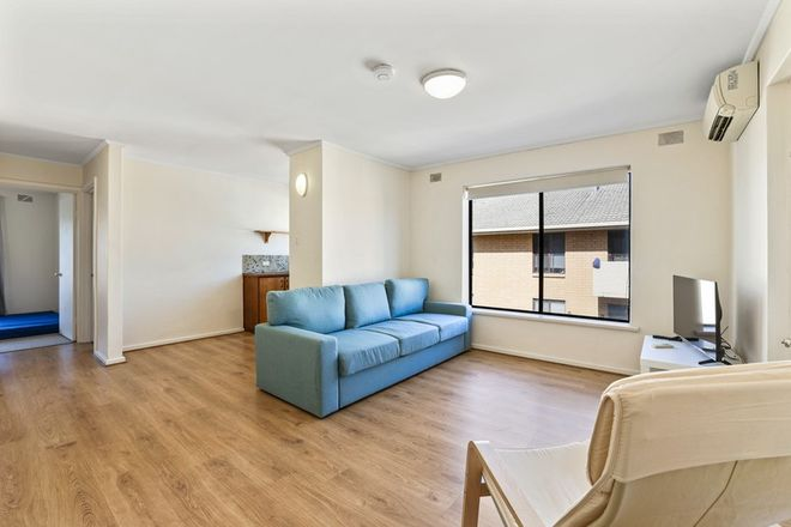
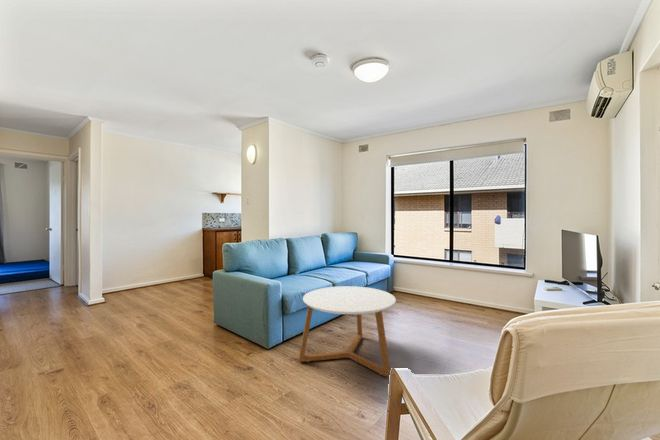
+ coffee table [298,285,397,377]
